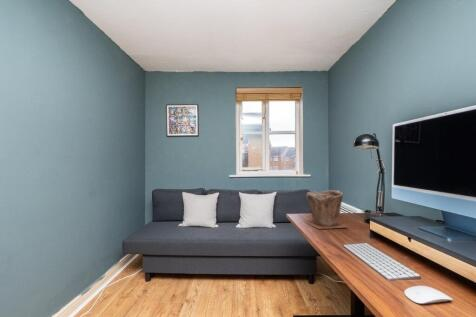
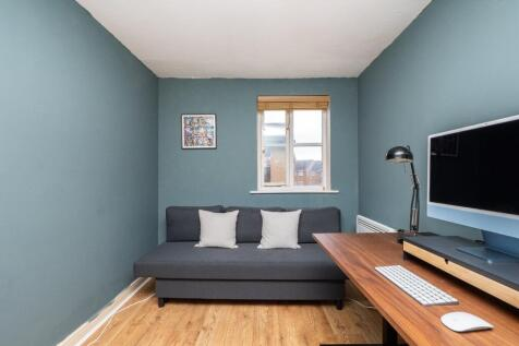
- plant pot [303,189,348,230]
